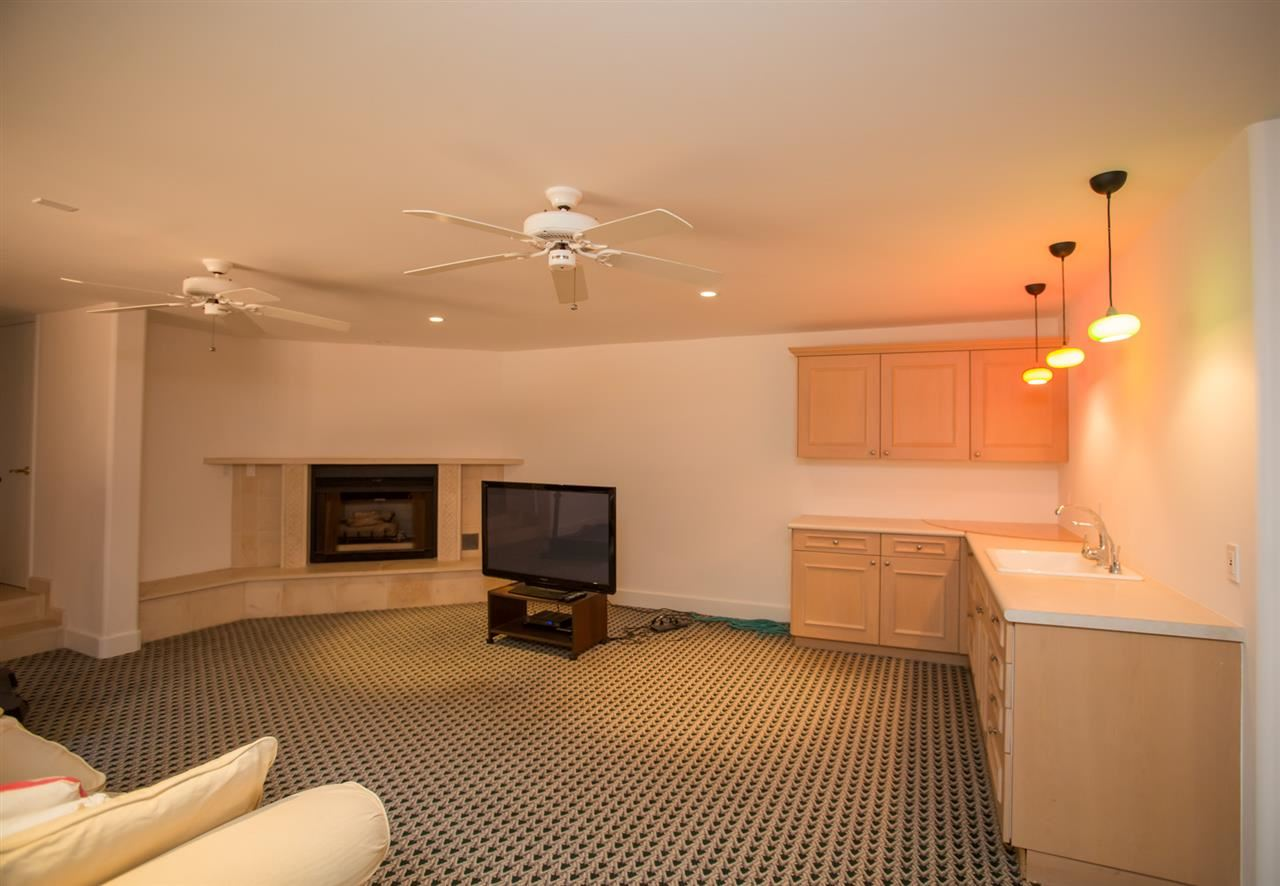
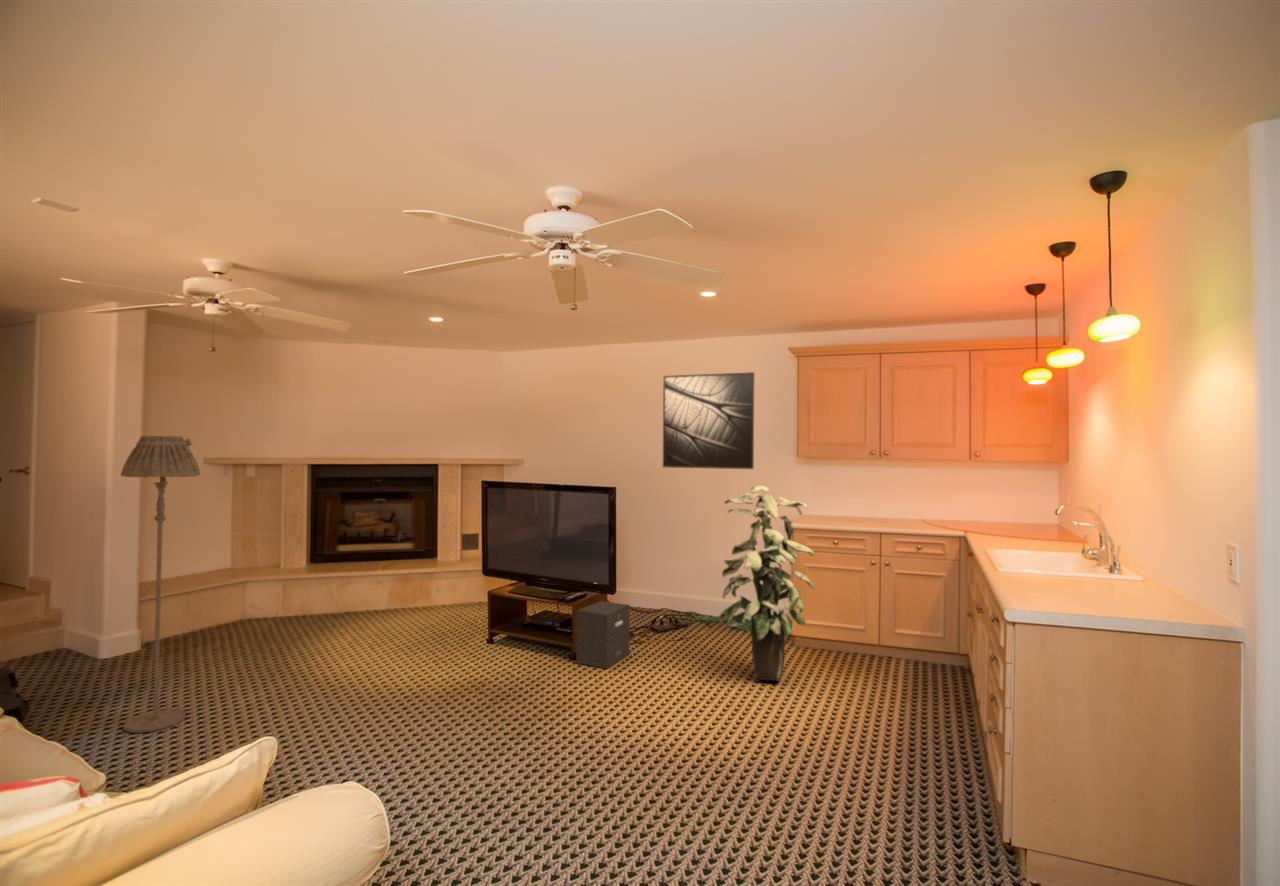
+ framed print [662,371,755,470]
+ floor lamp [119,435,201,734]
+ indoor plant [718,485,816,682]
+ speaker [575,600,631,670]
